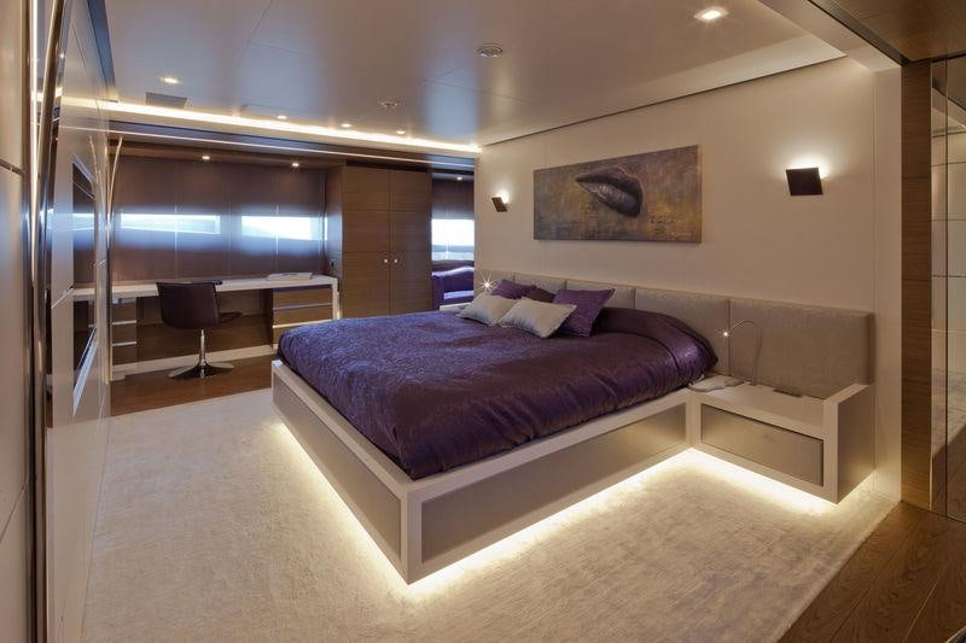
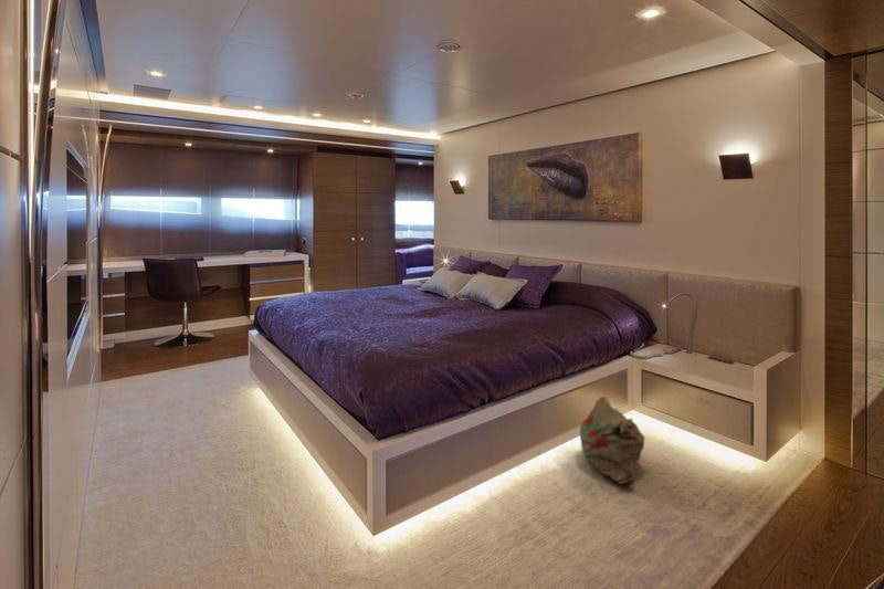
+ bag [579,396,645,485]
